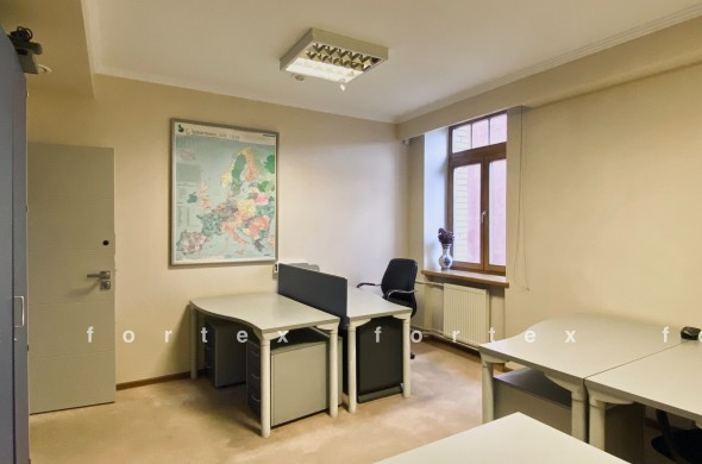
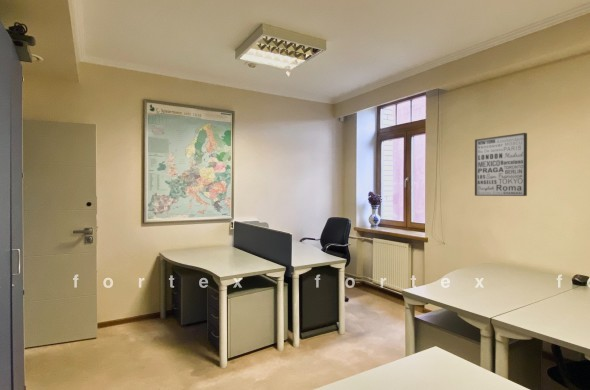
+ wall art [474,132,528,197]
